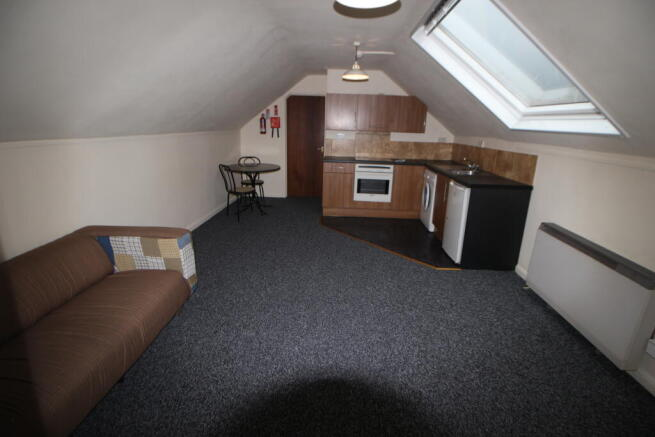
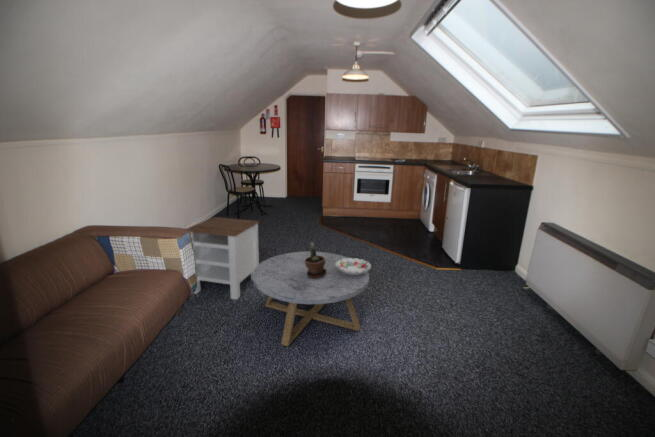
+ side table [184,216,260,301]
+ potted plant [305,241,326,279]
+ decorative bowl [336,257,372,275]
+ coffee table [252,251,370,347]
